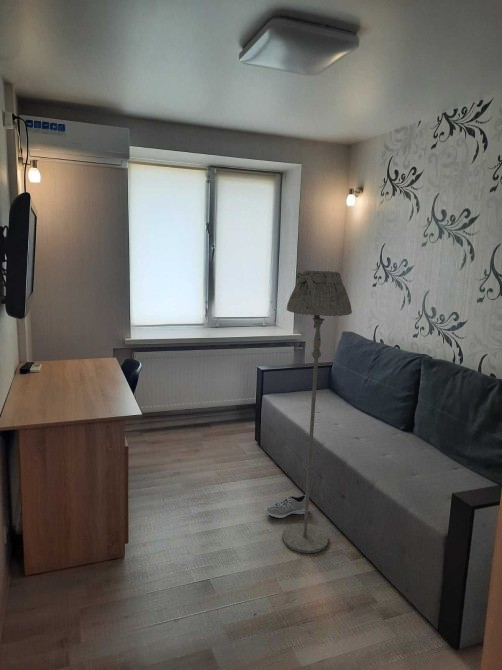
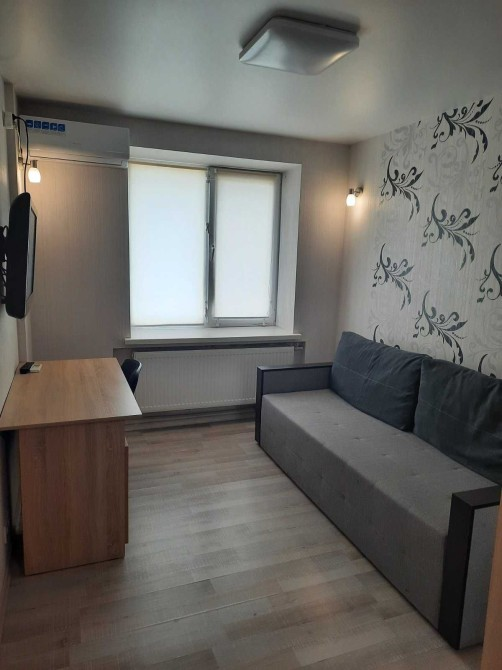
- floor lamp [281,270,353,554]
- sneaker [264,494,310,519]
